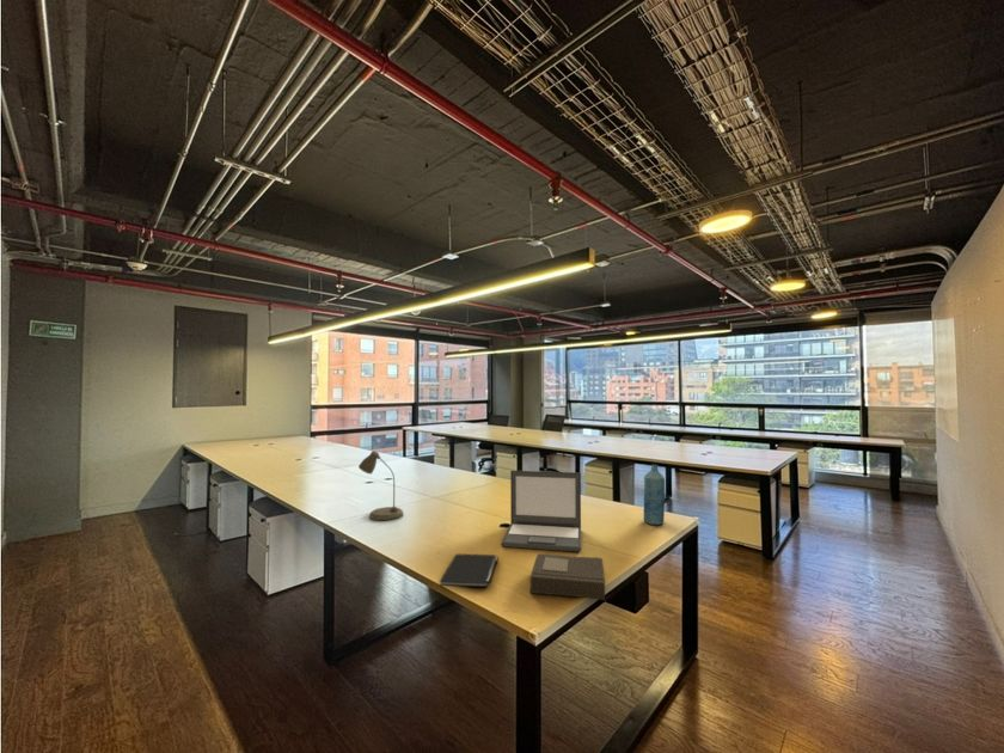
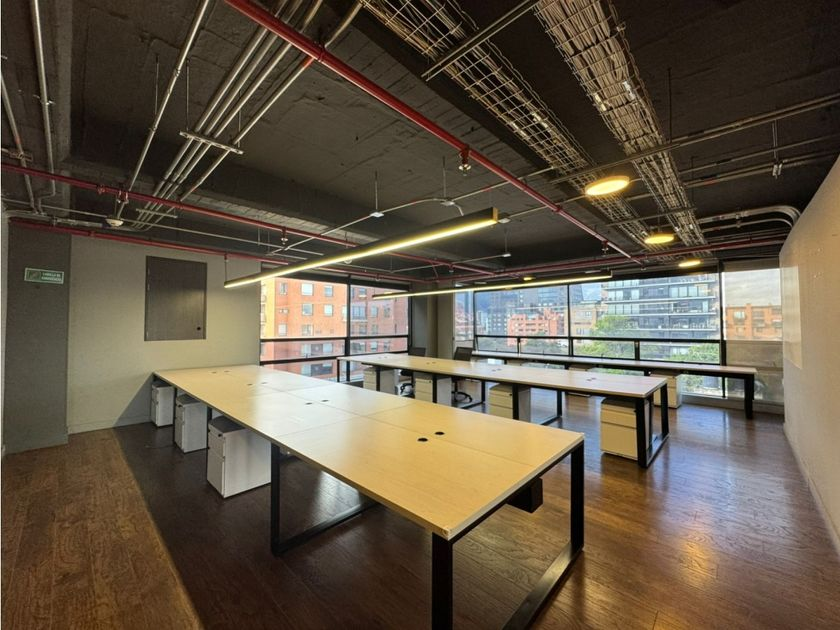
- notebook [439,552,500,588]
- desk lamp [357,449,404,521]
- laptop [500,470,582,552]
- bottle [642,464,667,526]
- book [529,552,606,601]
